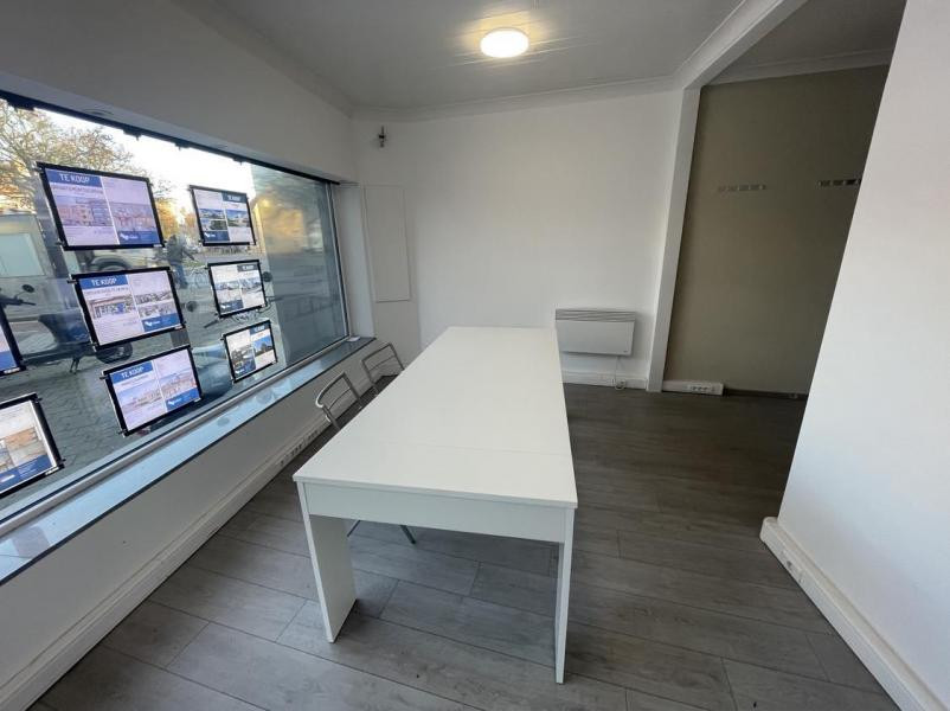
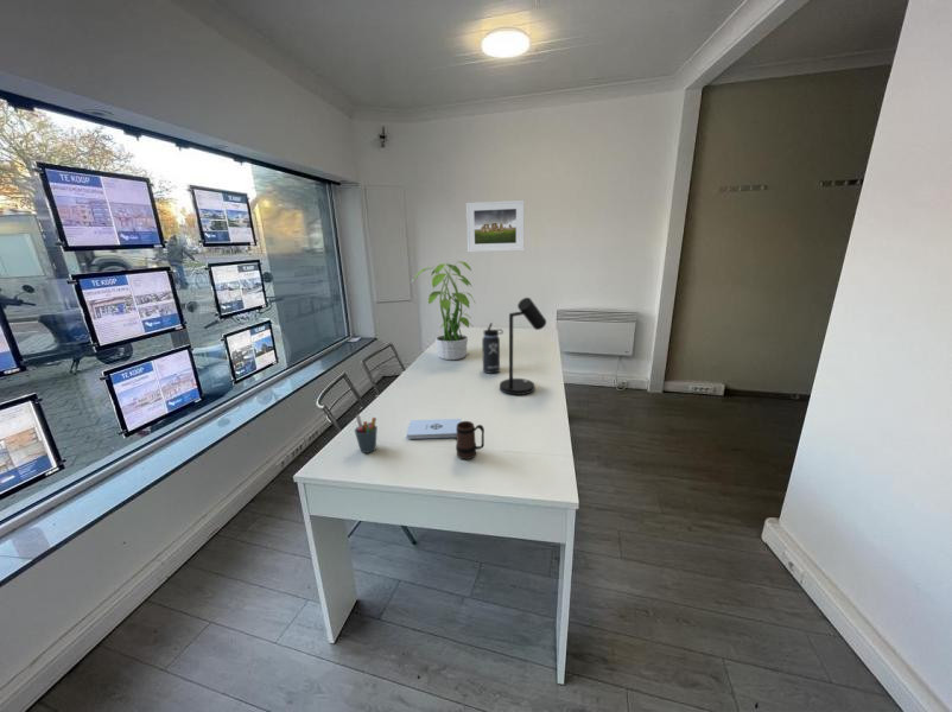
+ notepad [406,418,462,440]
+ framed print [465,199,526,253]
+ potted plant [411,260,476,361]
+ thermos bottle [481,322,504,375]
+ pen holder [354,413,379,454]
+ mug [455,420,485,460]
+ desk lamp [499,297,547,396]
